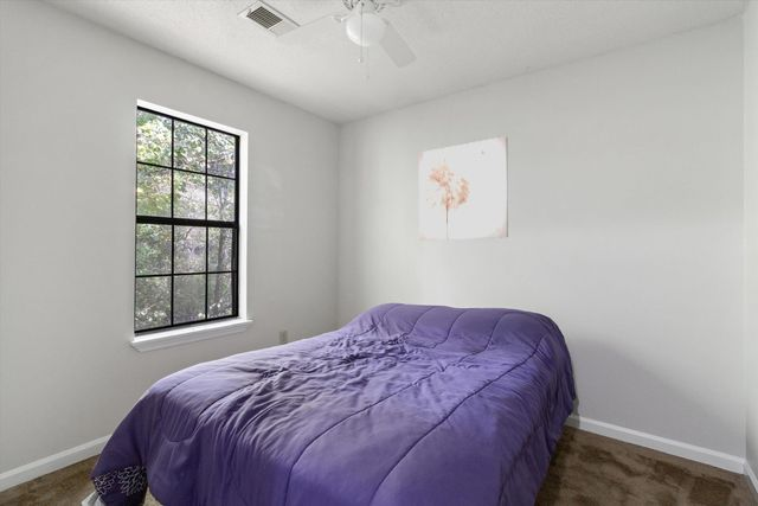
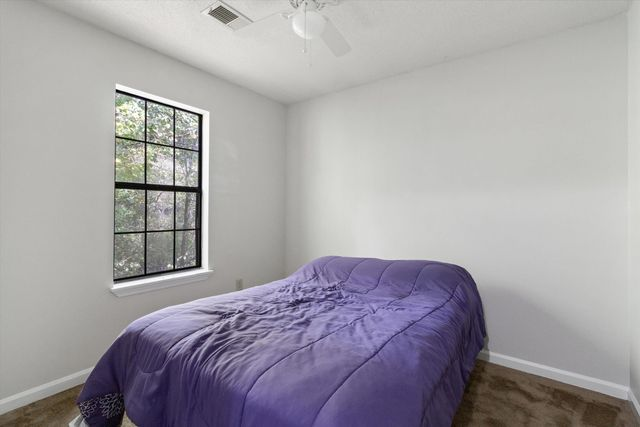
- wall art [418,135,509,241]
